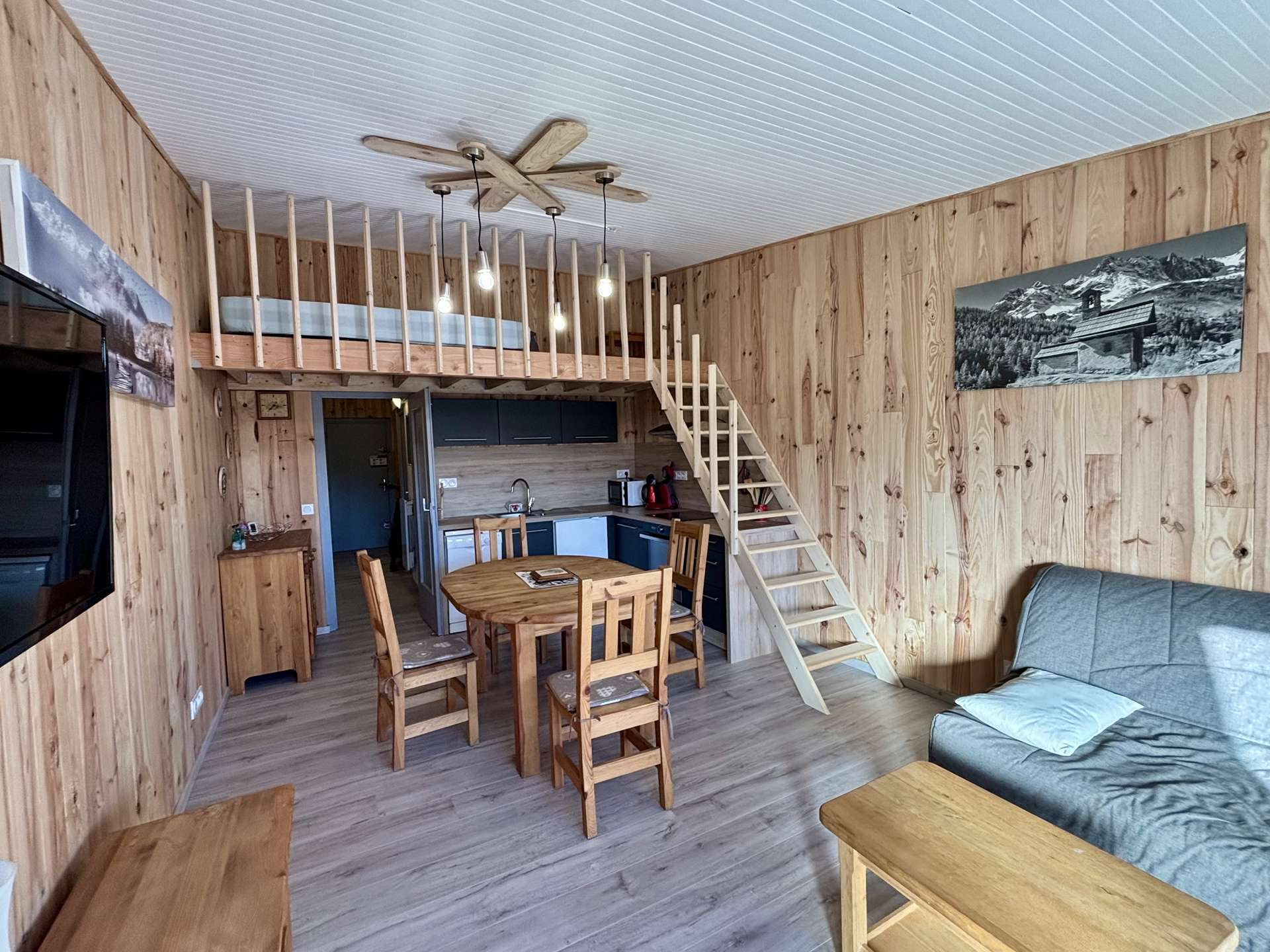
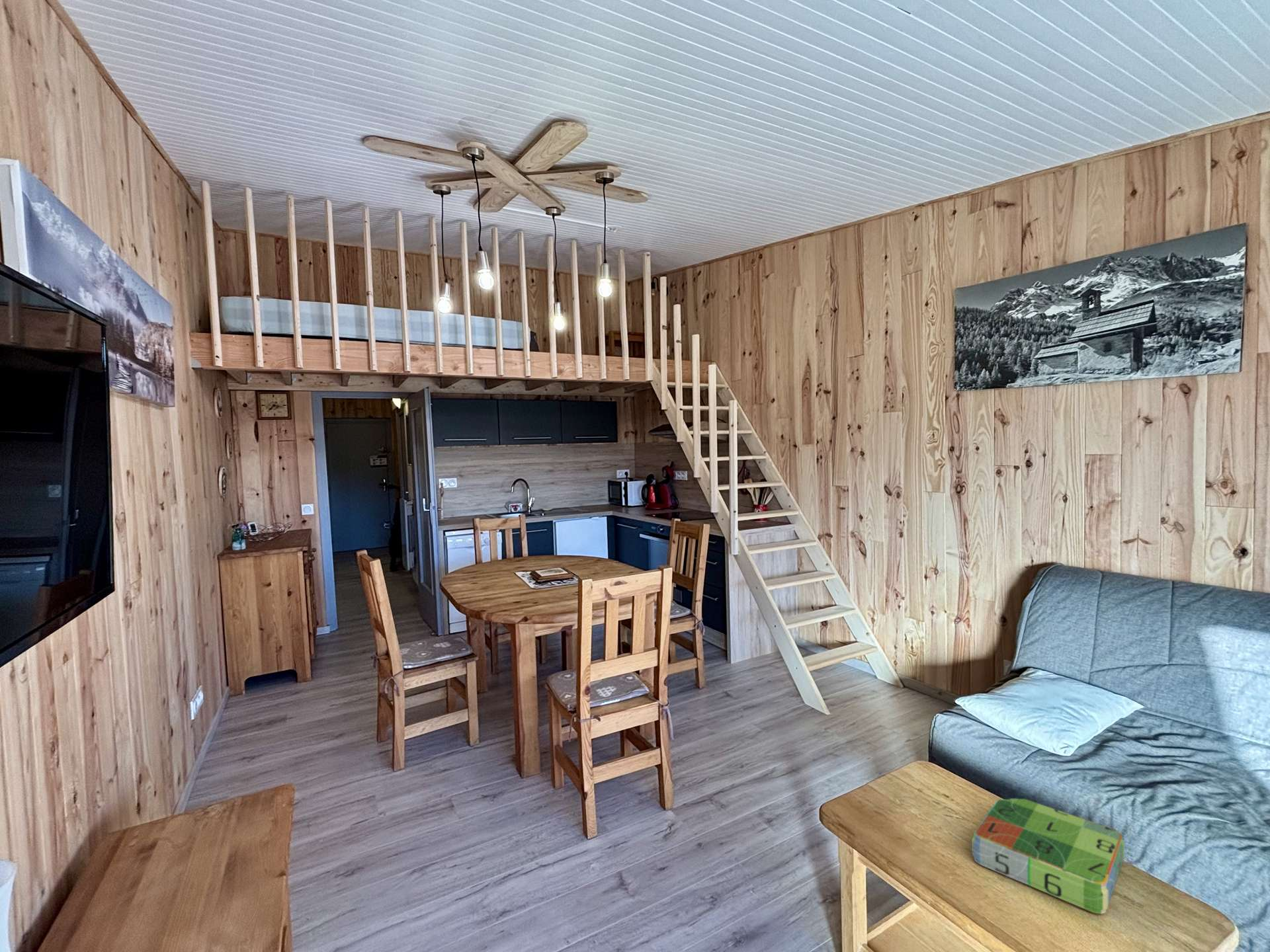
+ board game [971,798,1125,914]
